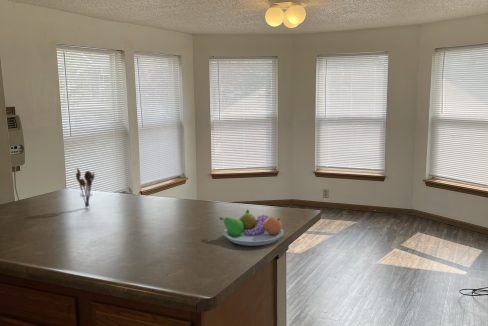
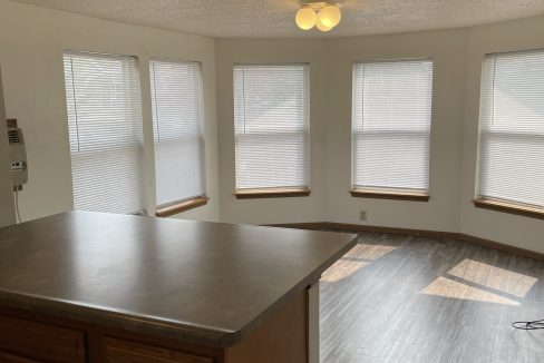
- fruit bowl [219,208,285,247]
- utensil holder [75,167,96,209]
